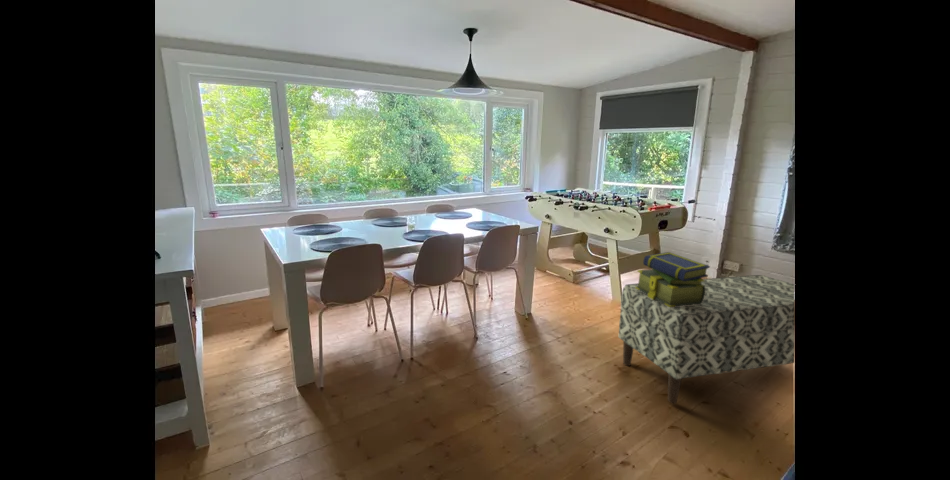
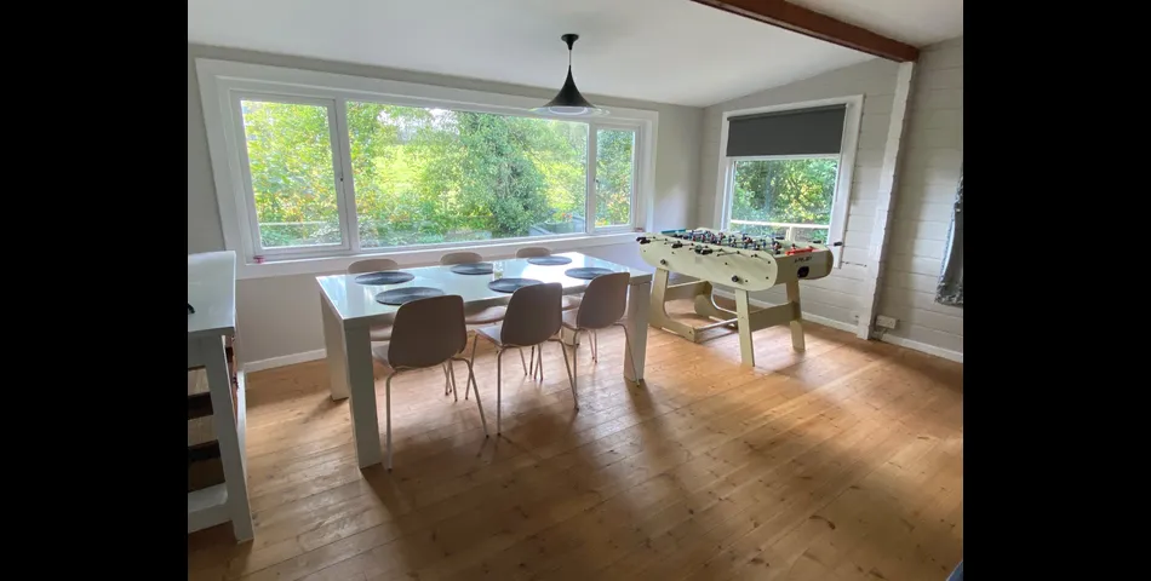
- stack of books [635,251,711,307]
- bench [618,274,795,404]
